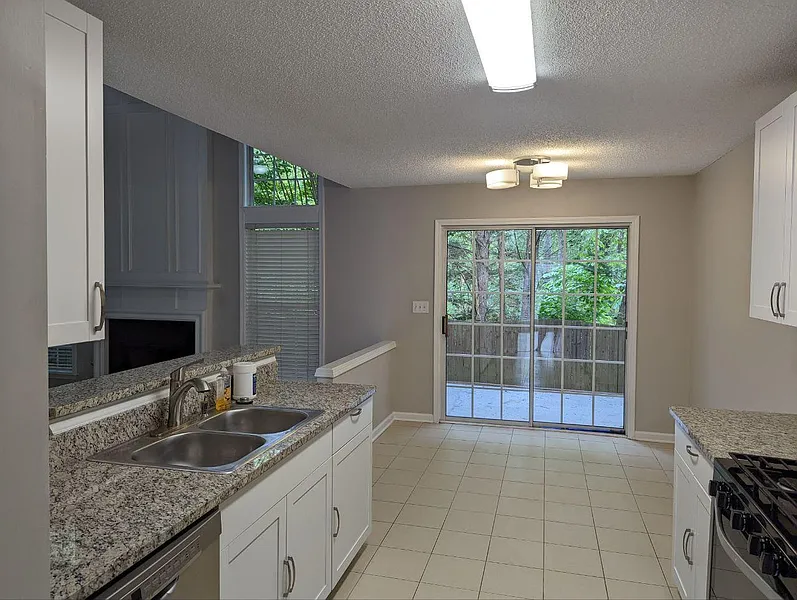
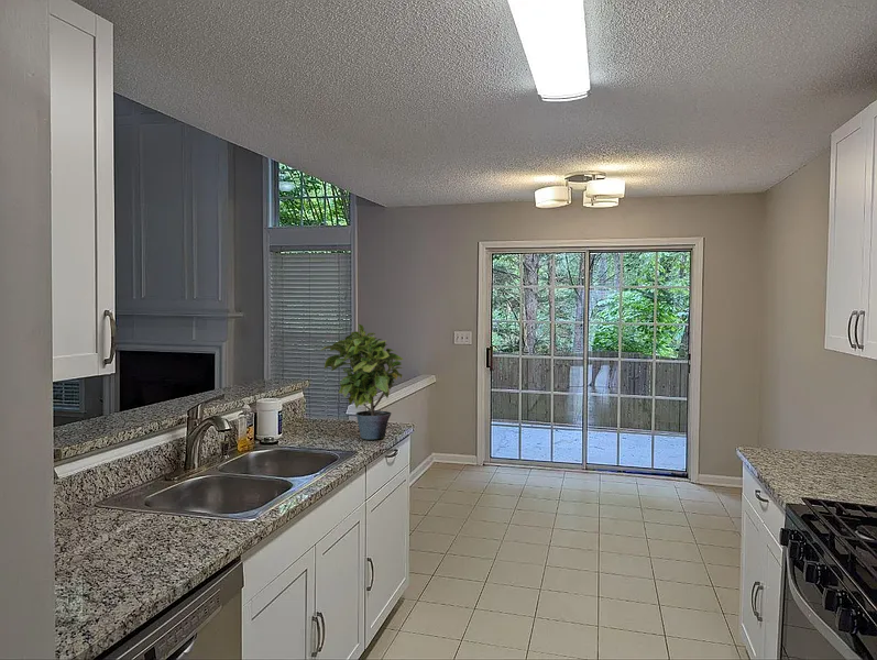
+ potted plant [319,323,405,440]
